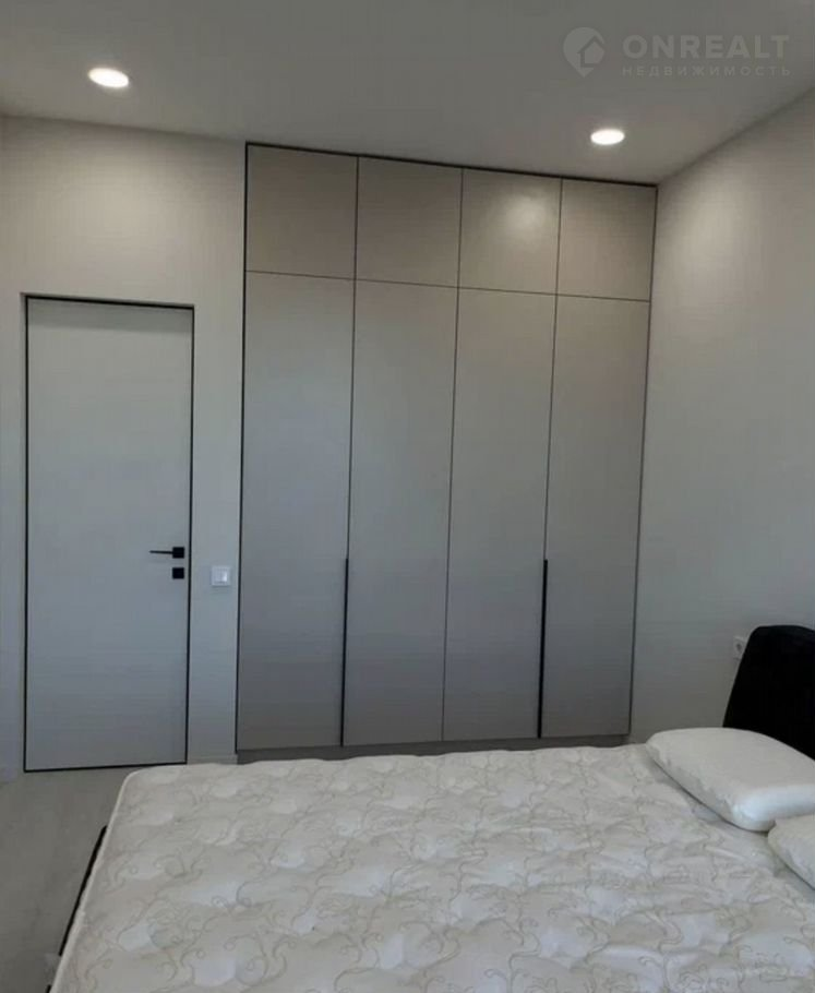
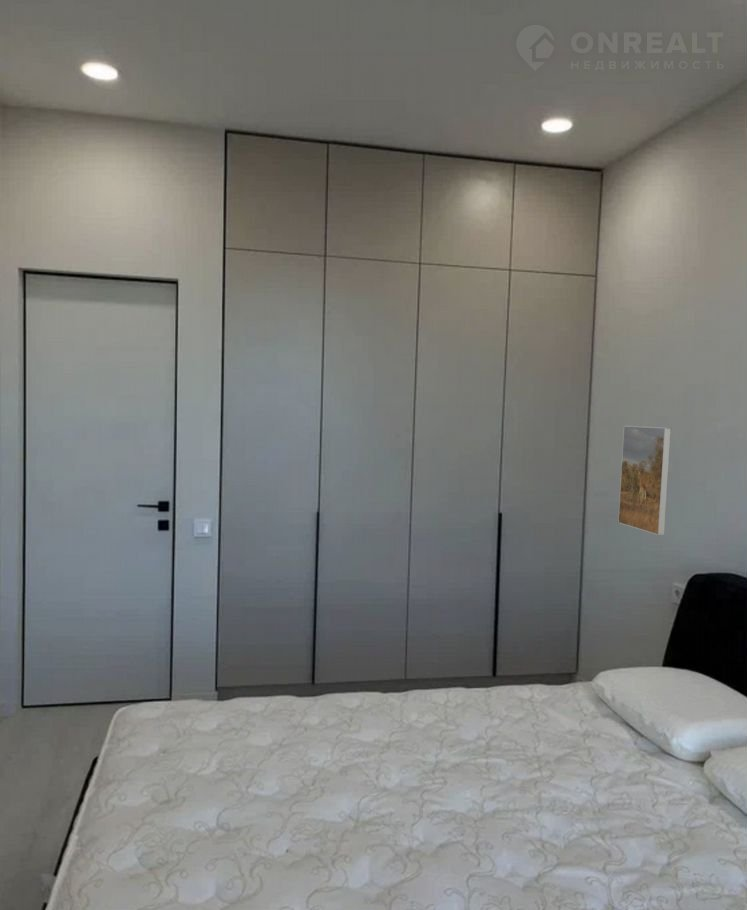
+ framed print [617,425,672,536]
